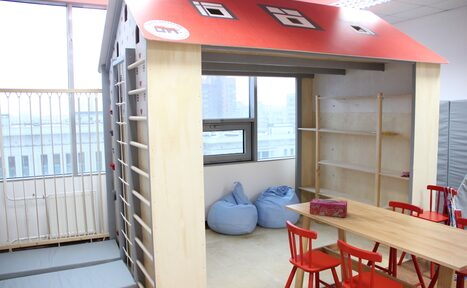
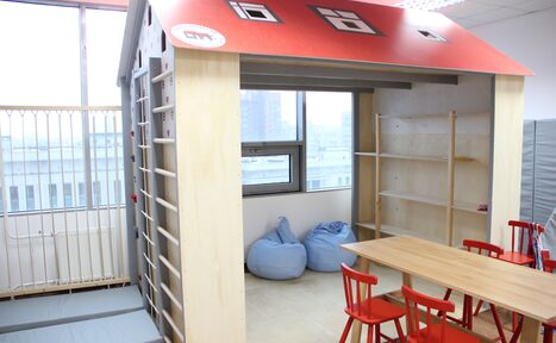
- tissue box [309,198,348,218]
